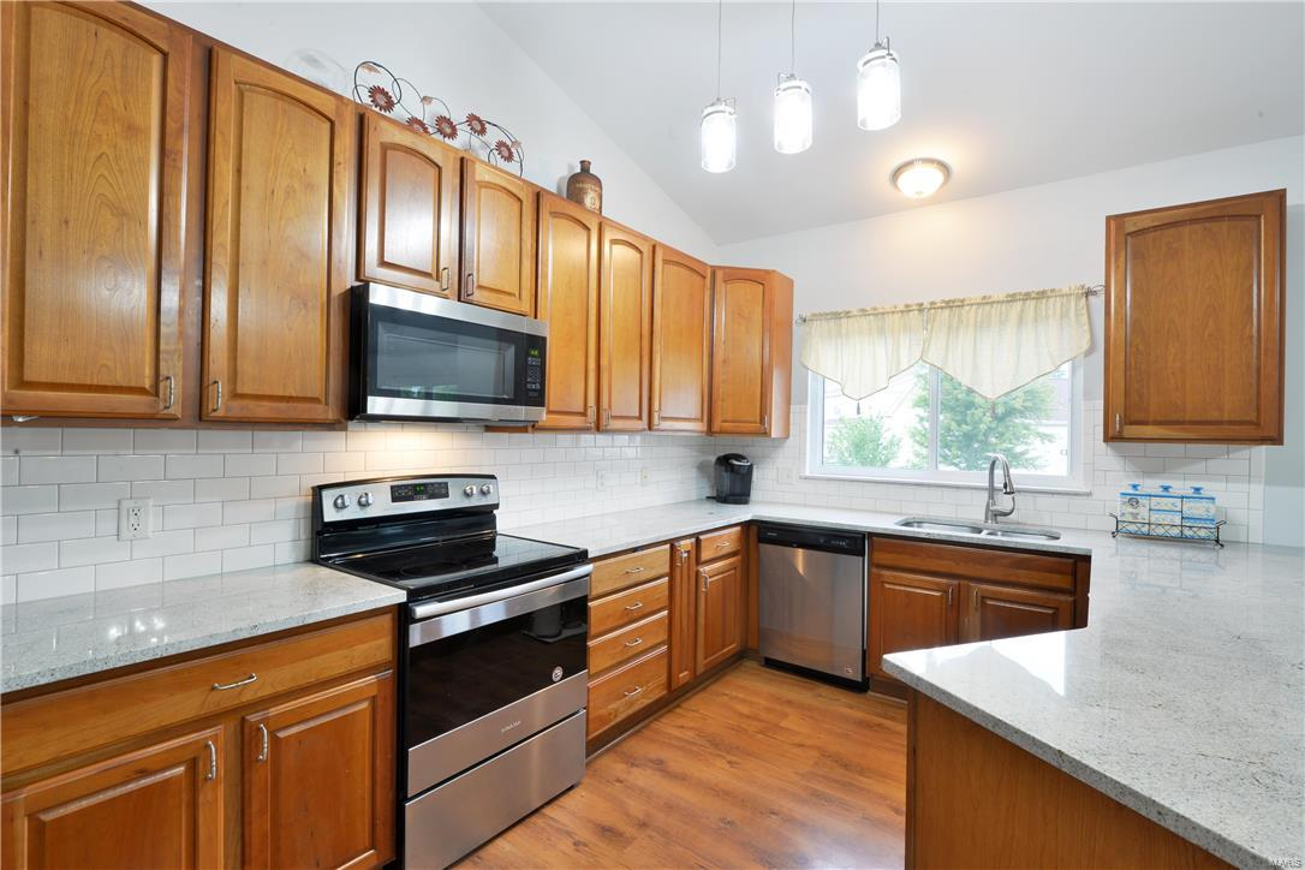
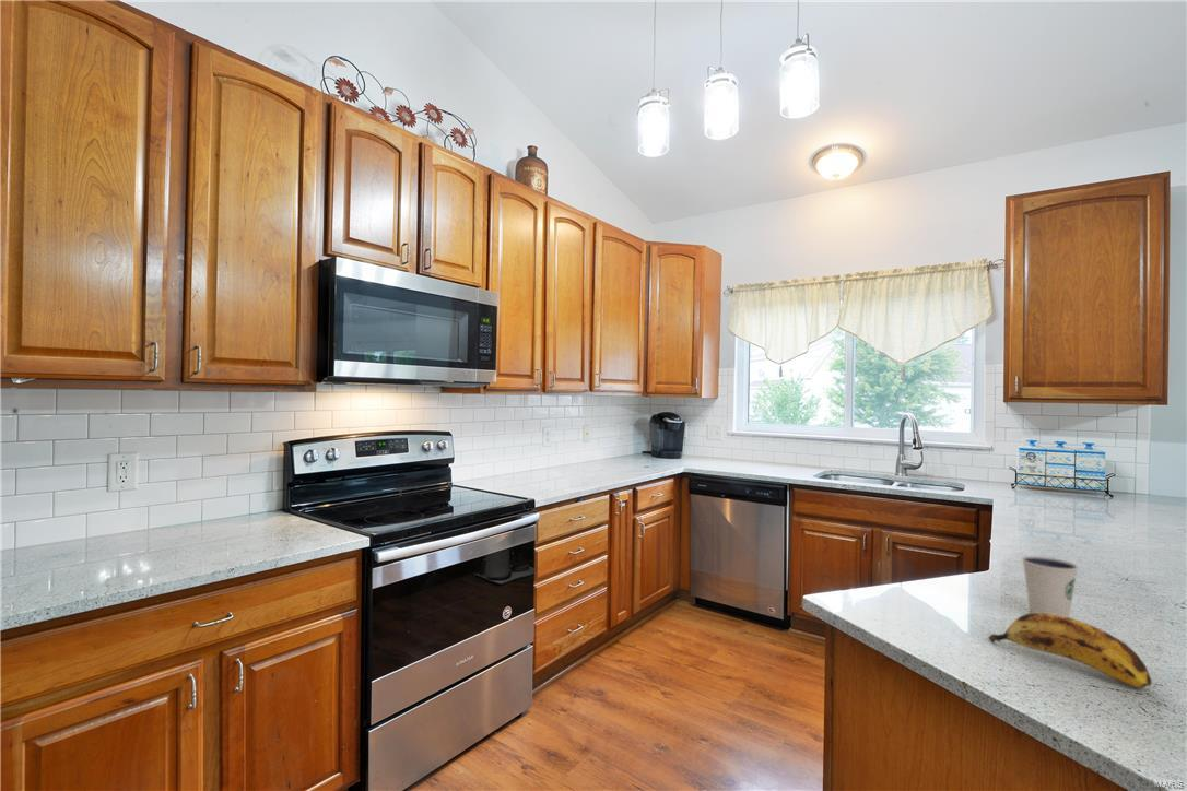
+ banana [987,613,1153,689]
+ dixie cup [1021,555,1080,617]
